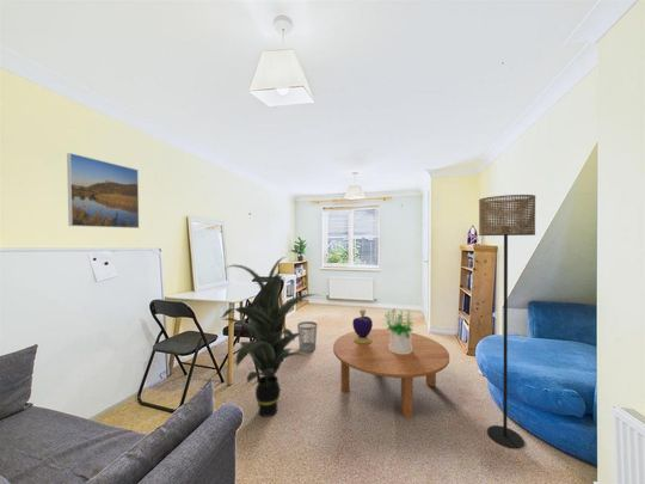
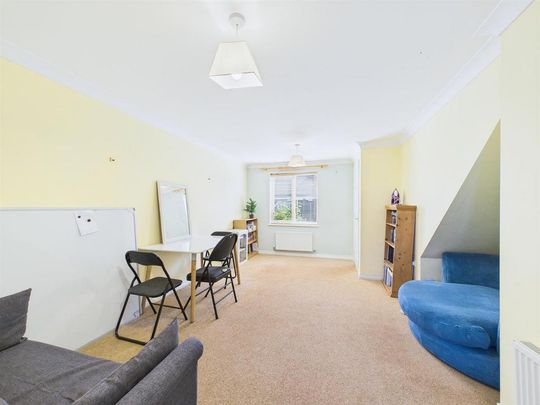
- coffee table [332,327,450,418]
- decorative container [351,308,374,344]
- wastebasket [296,320,318,353]
- indoor plant [219,256,324,418]
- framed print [66,152,140,229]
- potted plant [382,307,414,354]
- floor lamp [478,194,536,449]
